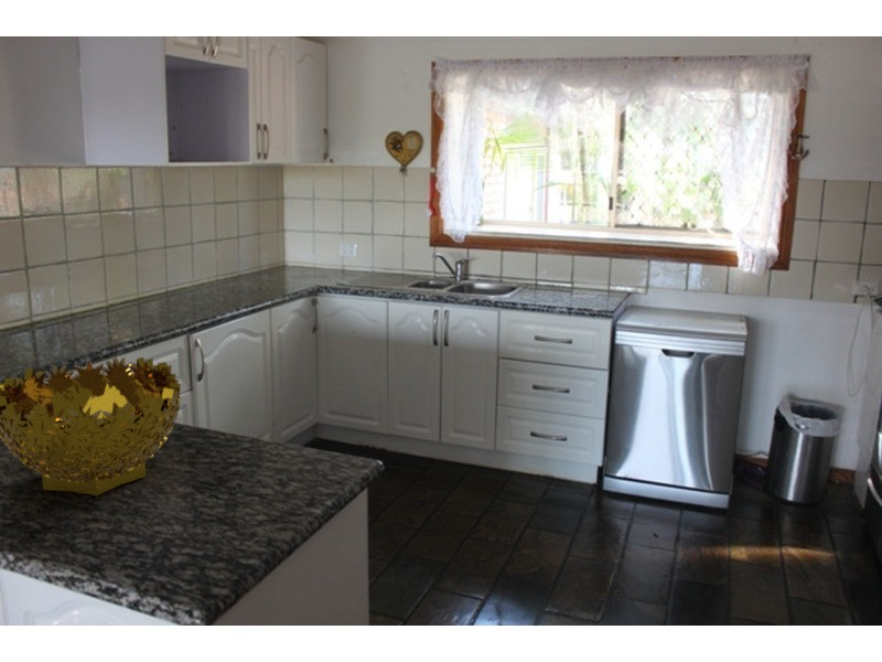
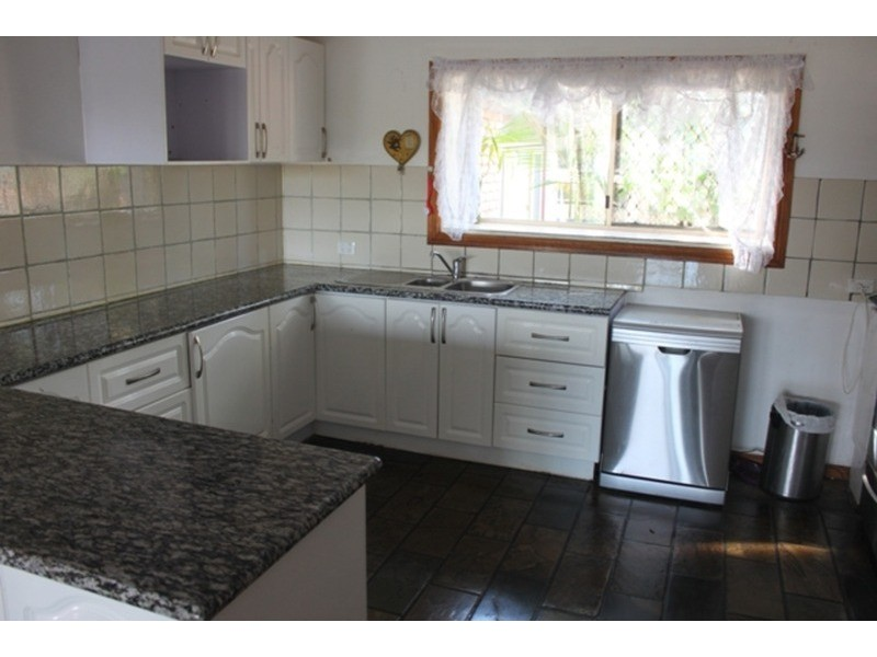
- decorative bowl [0,355,182,496]
